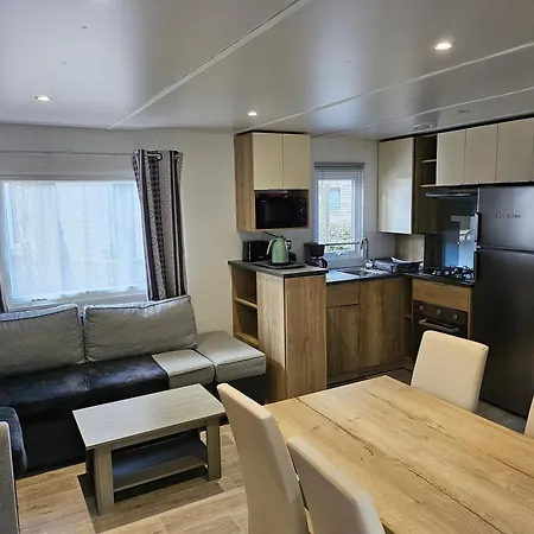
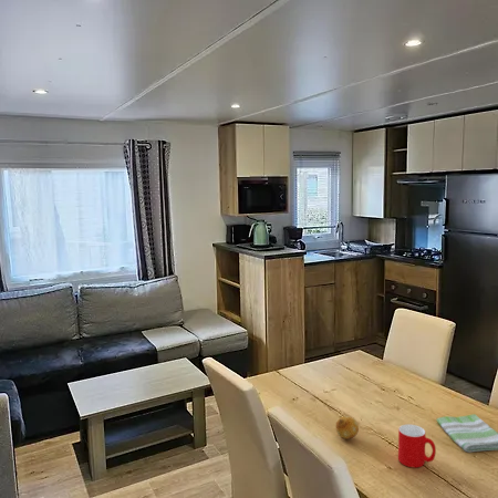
+ cup [397,424,437,468]
+ dish towel [435,413,498,453]
+ fruit [334,415,360,440]
